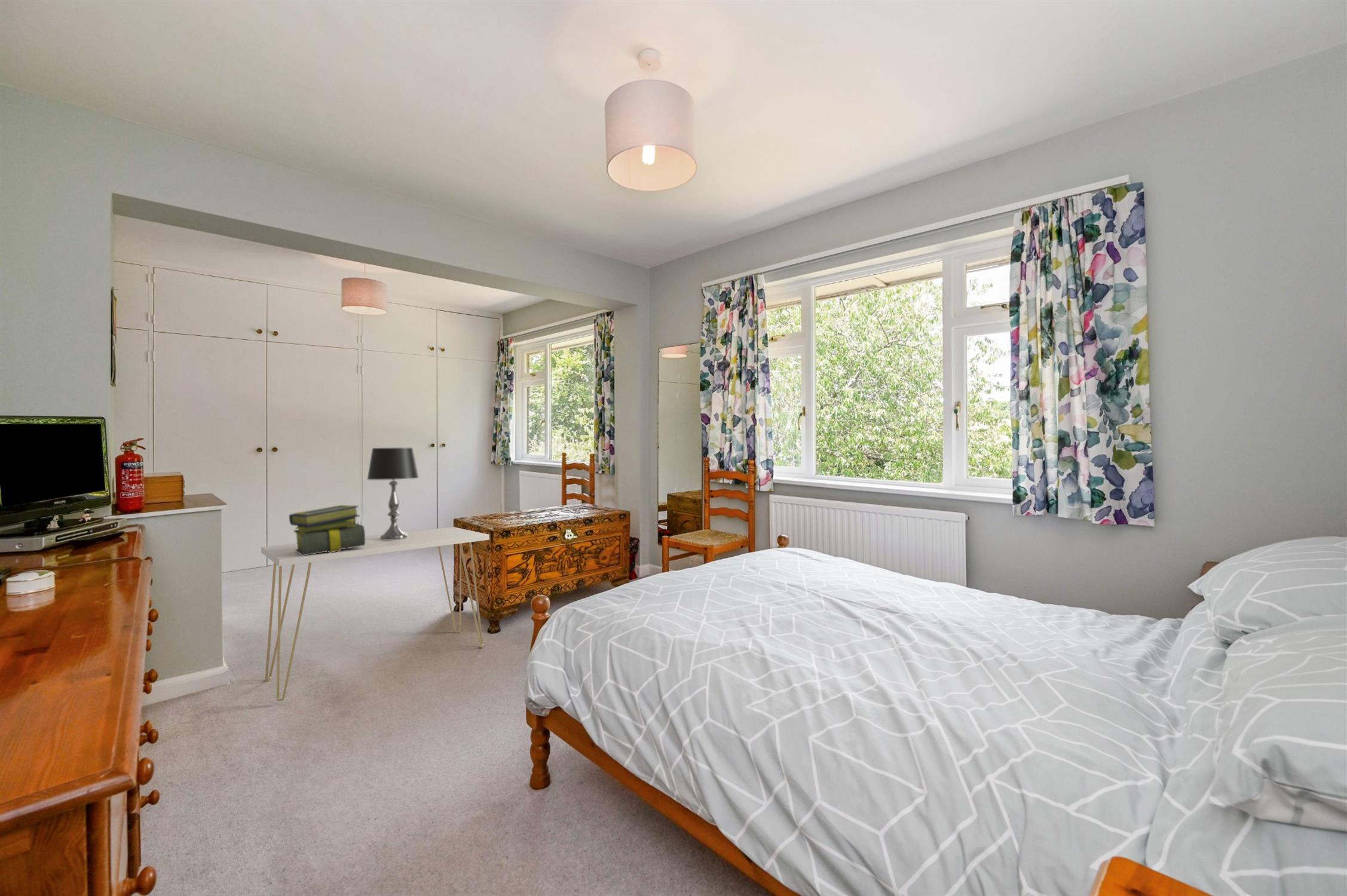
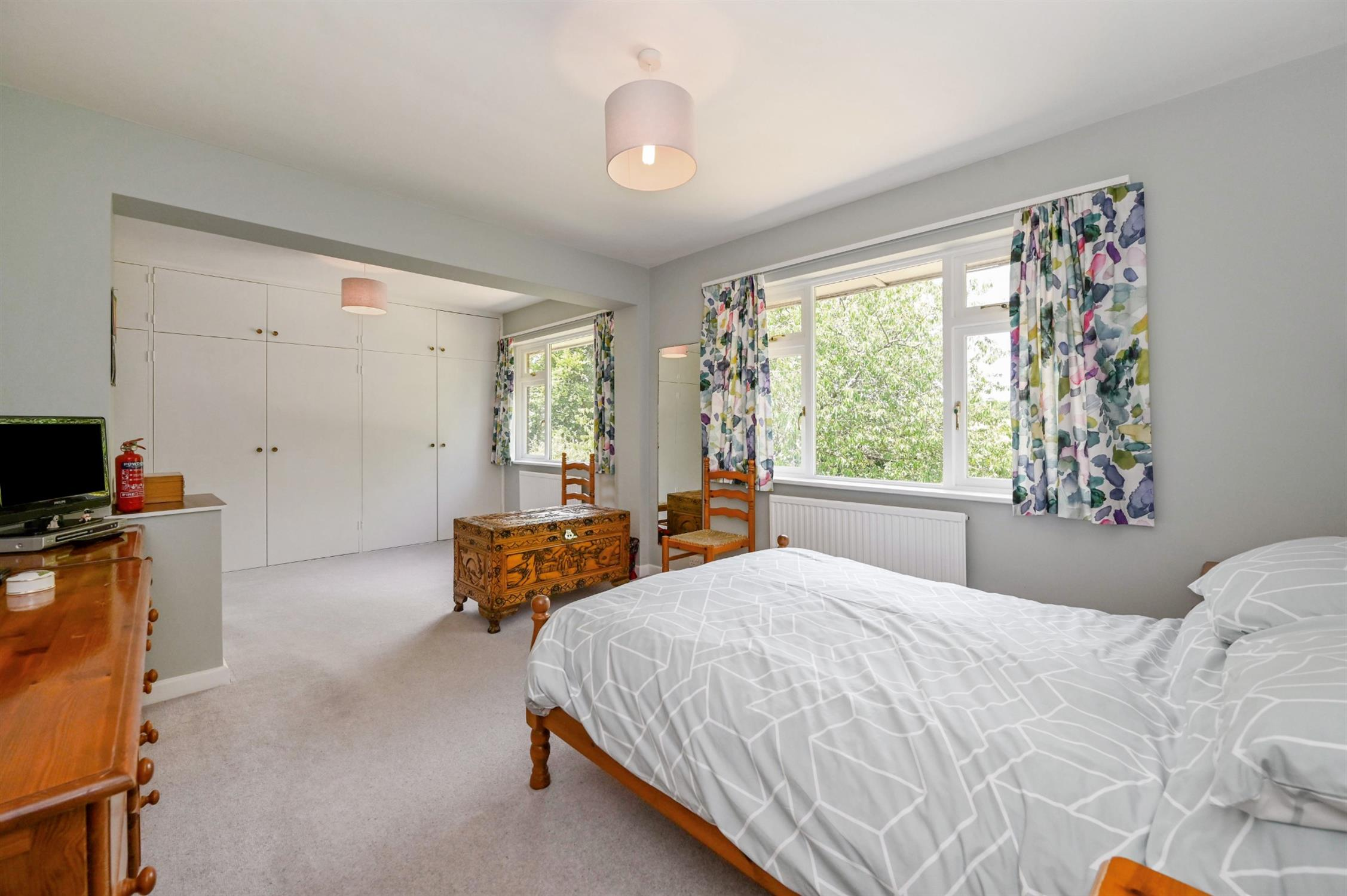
- table lamp [366,447,420,540]
- stack of books [289,505,366,556]
- console table [261,526,490,702]
